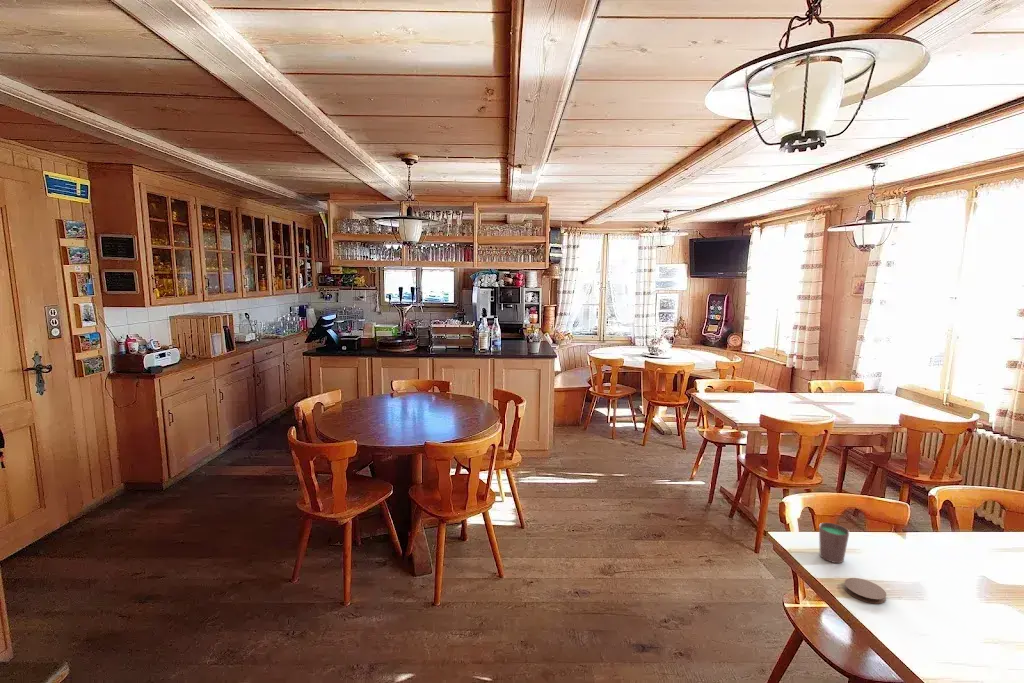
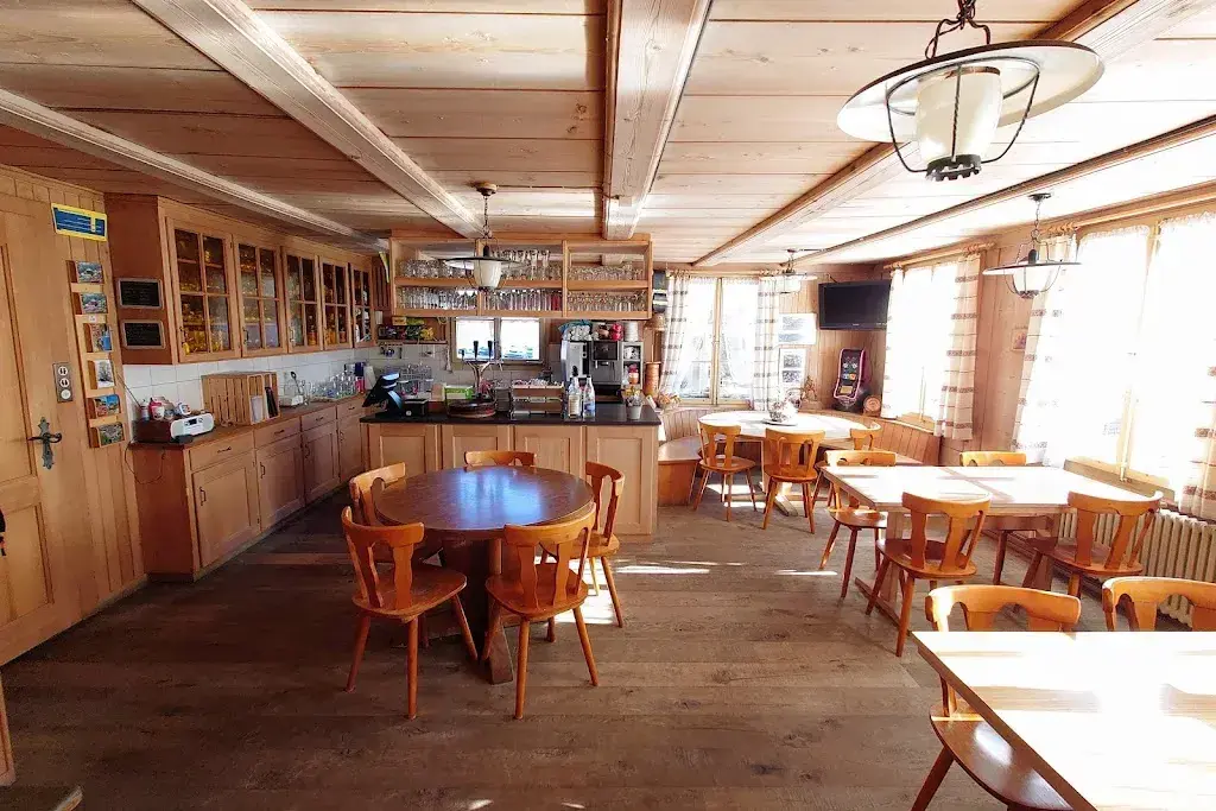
- cup [818,522,850,564]
- coaster [843,577,887,605]
